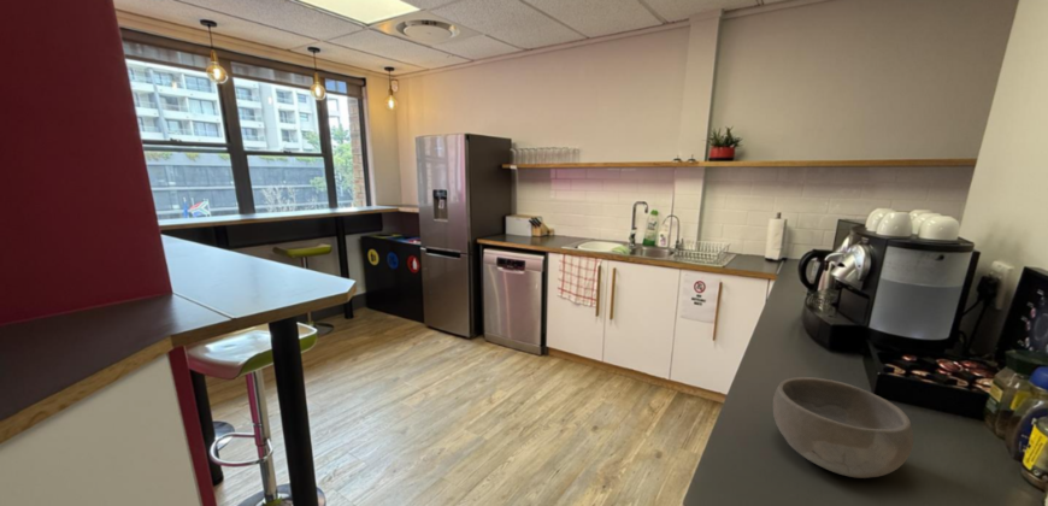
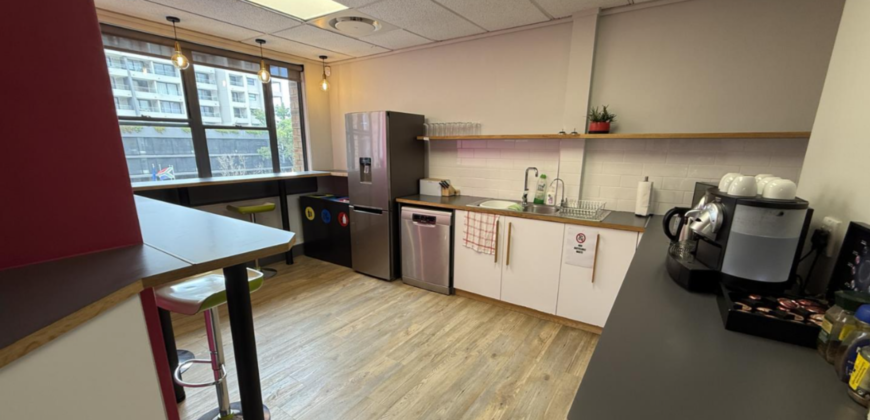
- bowl [772,376,914,479]
